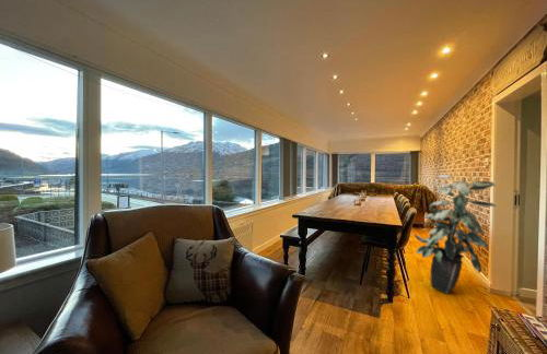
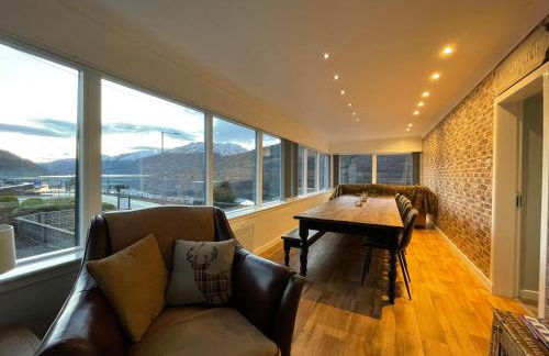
- indoor plant [412,174,497,295]
